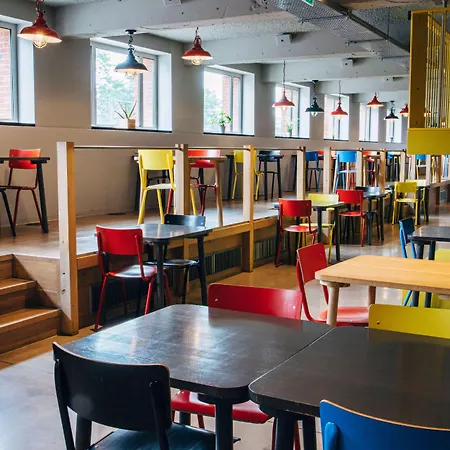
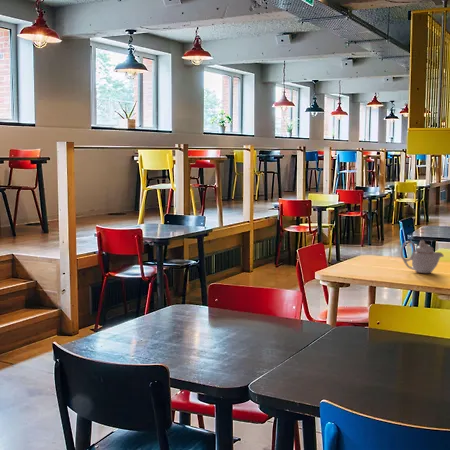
+ teapot [400,239,445,274]
